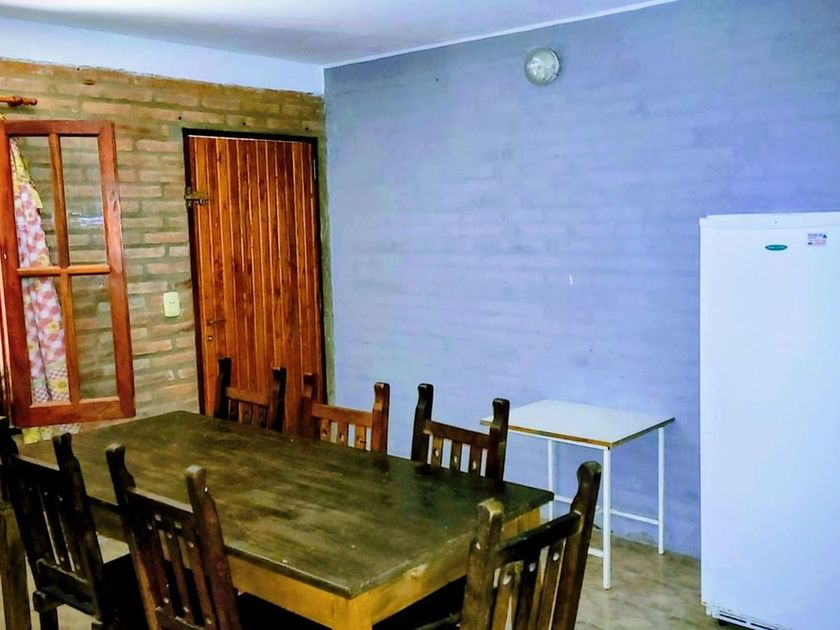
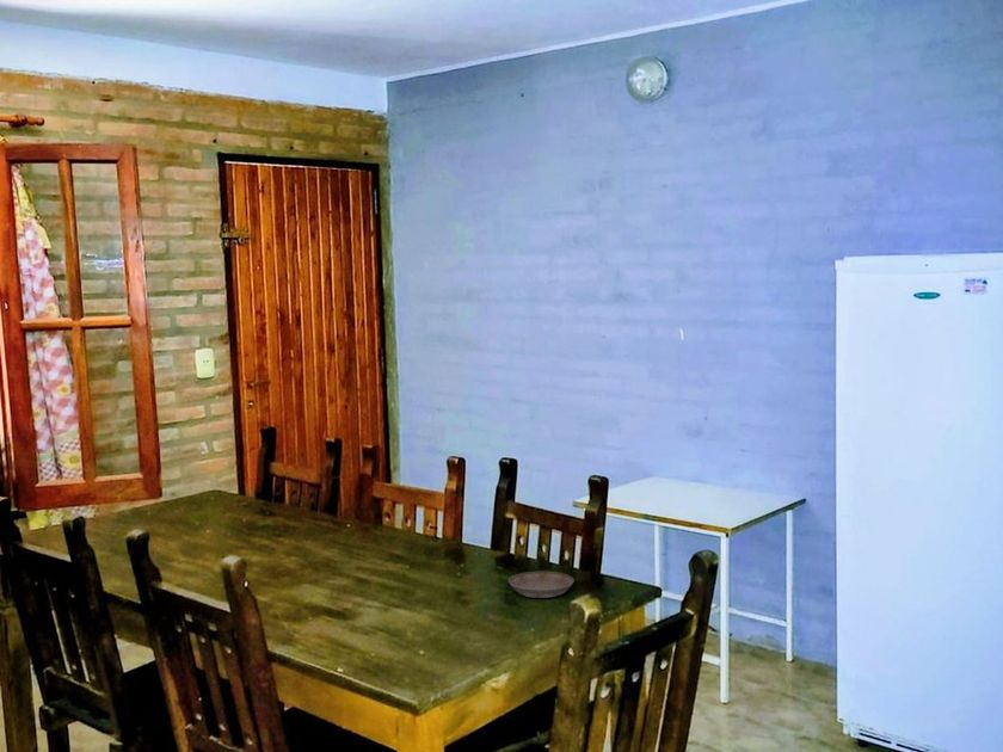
+ saucer [507,571,576,599]
